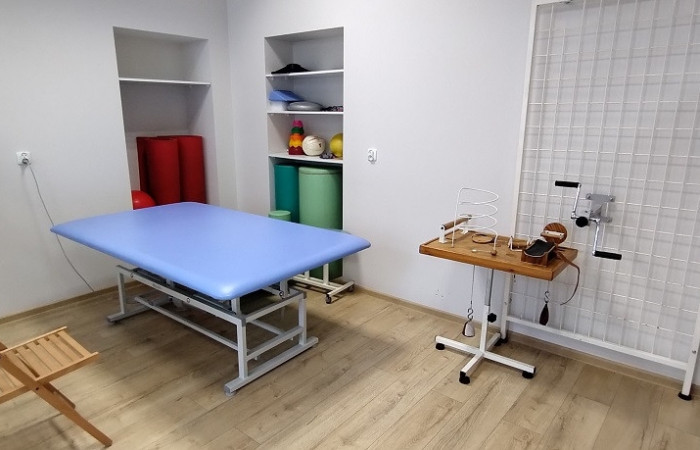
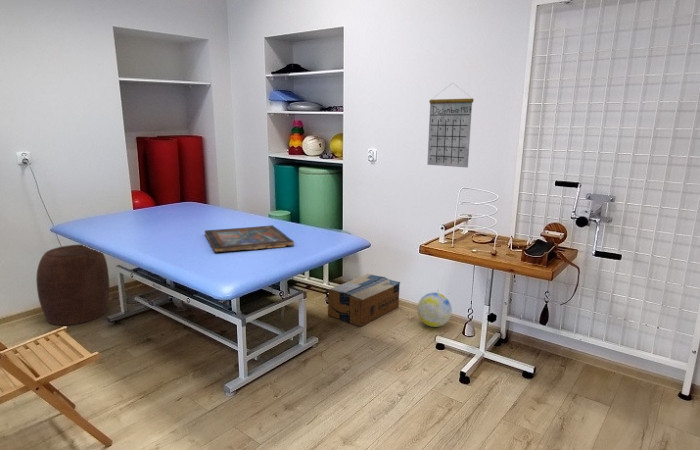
+ calendar [426,82,474,169]
+ stool [35,244,110,326]
+ ball [416,292,453,328]
+ tray [204,224,295,253]
+ cardboard box [327,273,401,327]
